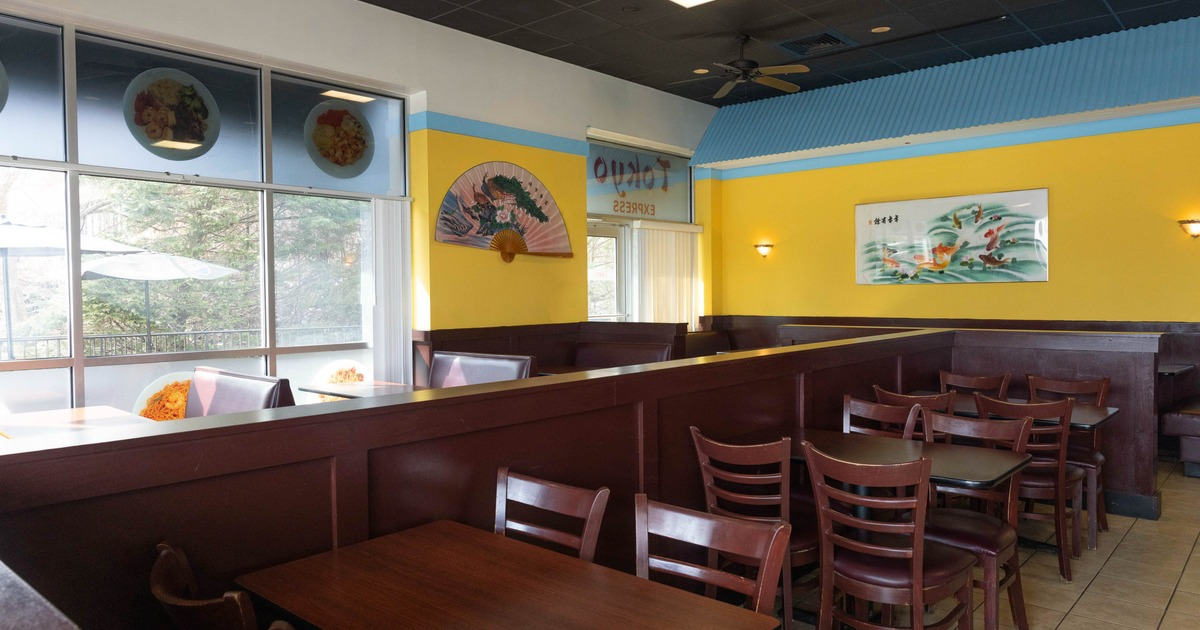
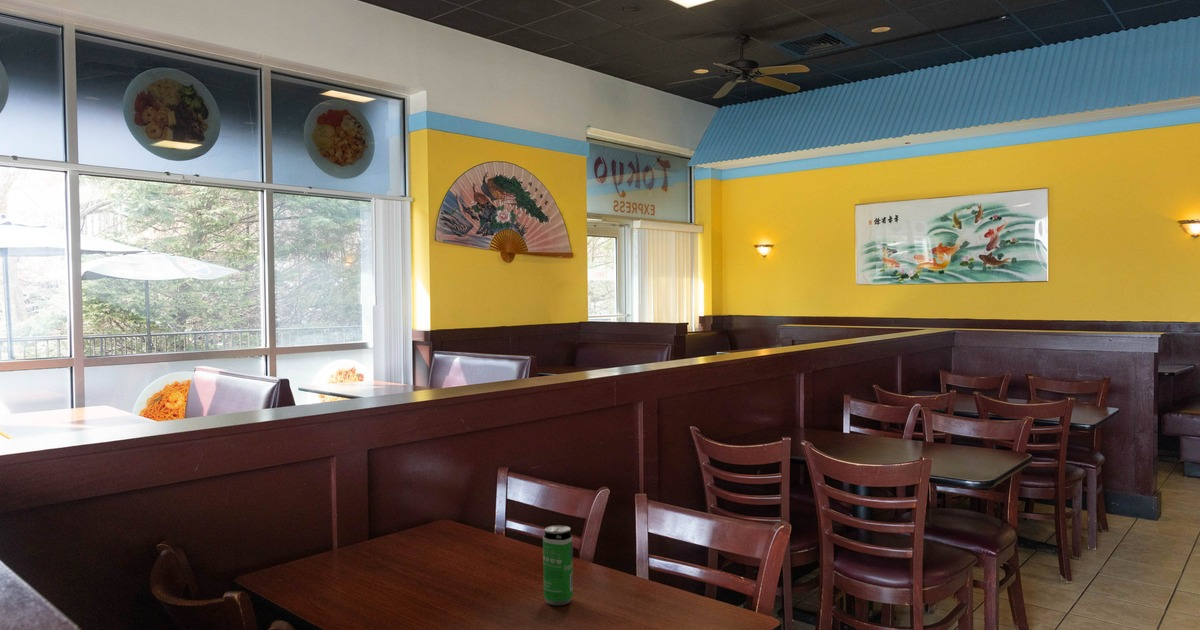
+ beverage can [542,524,574,606]
